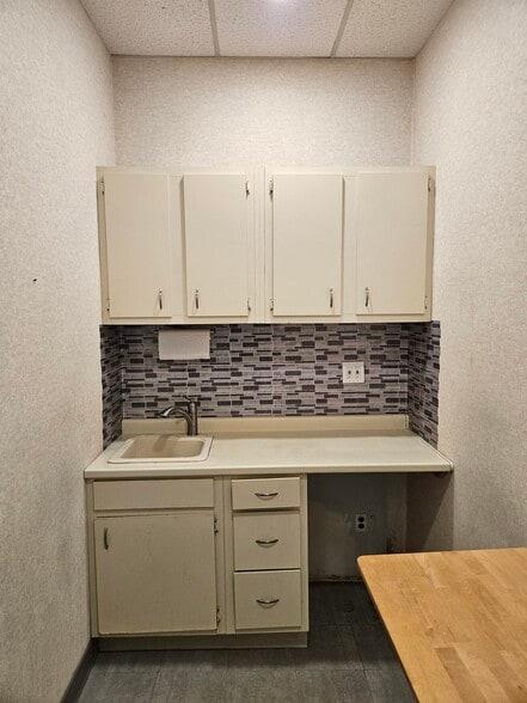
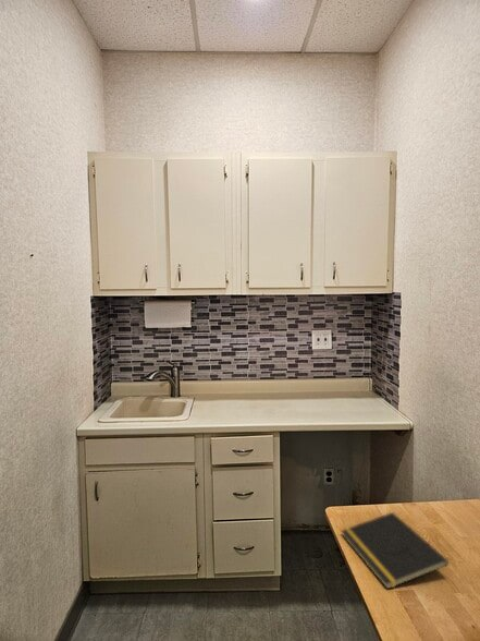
+ notepad [340,511,450,590]
